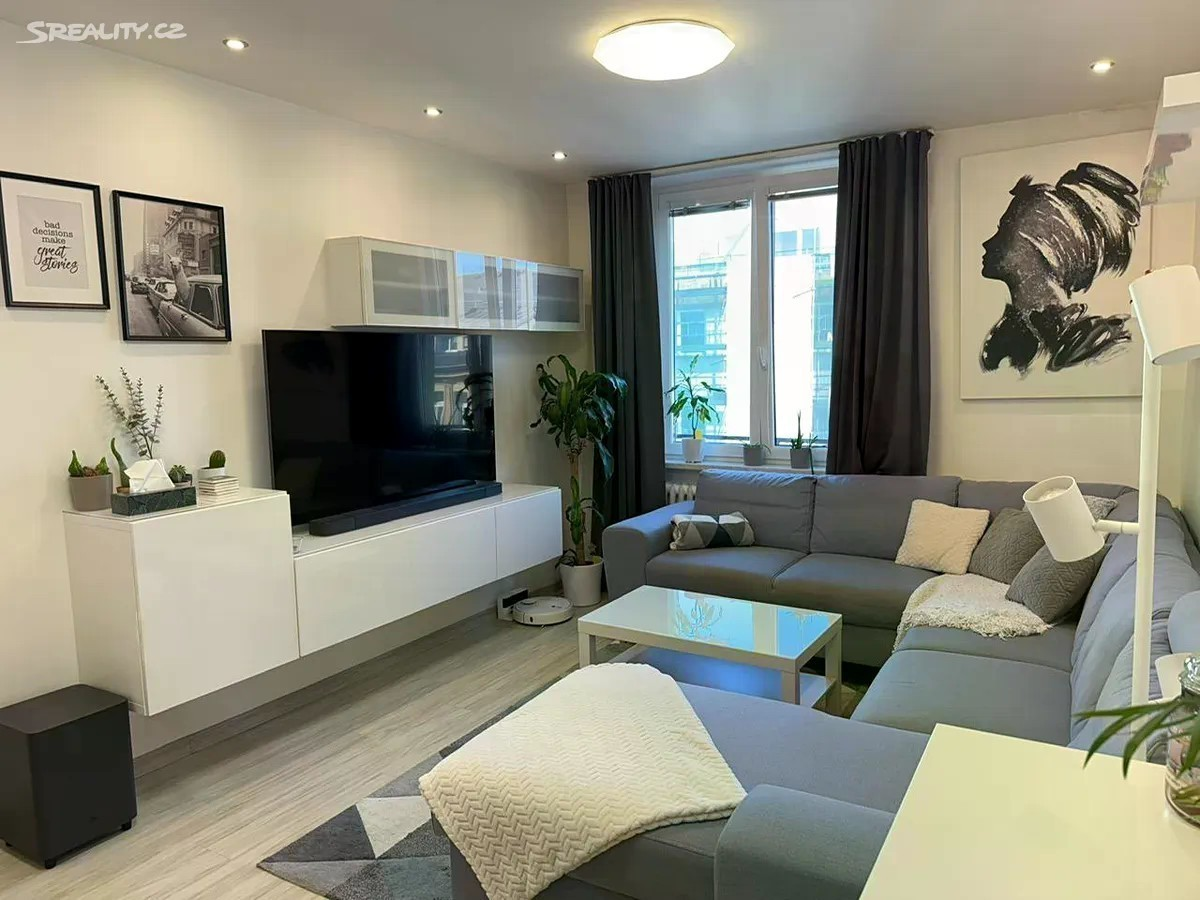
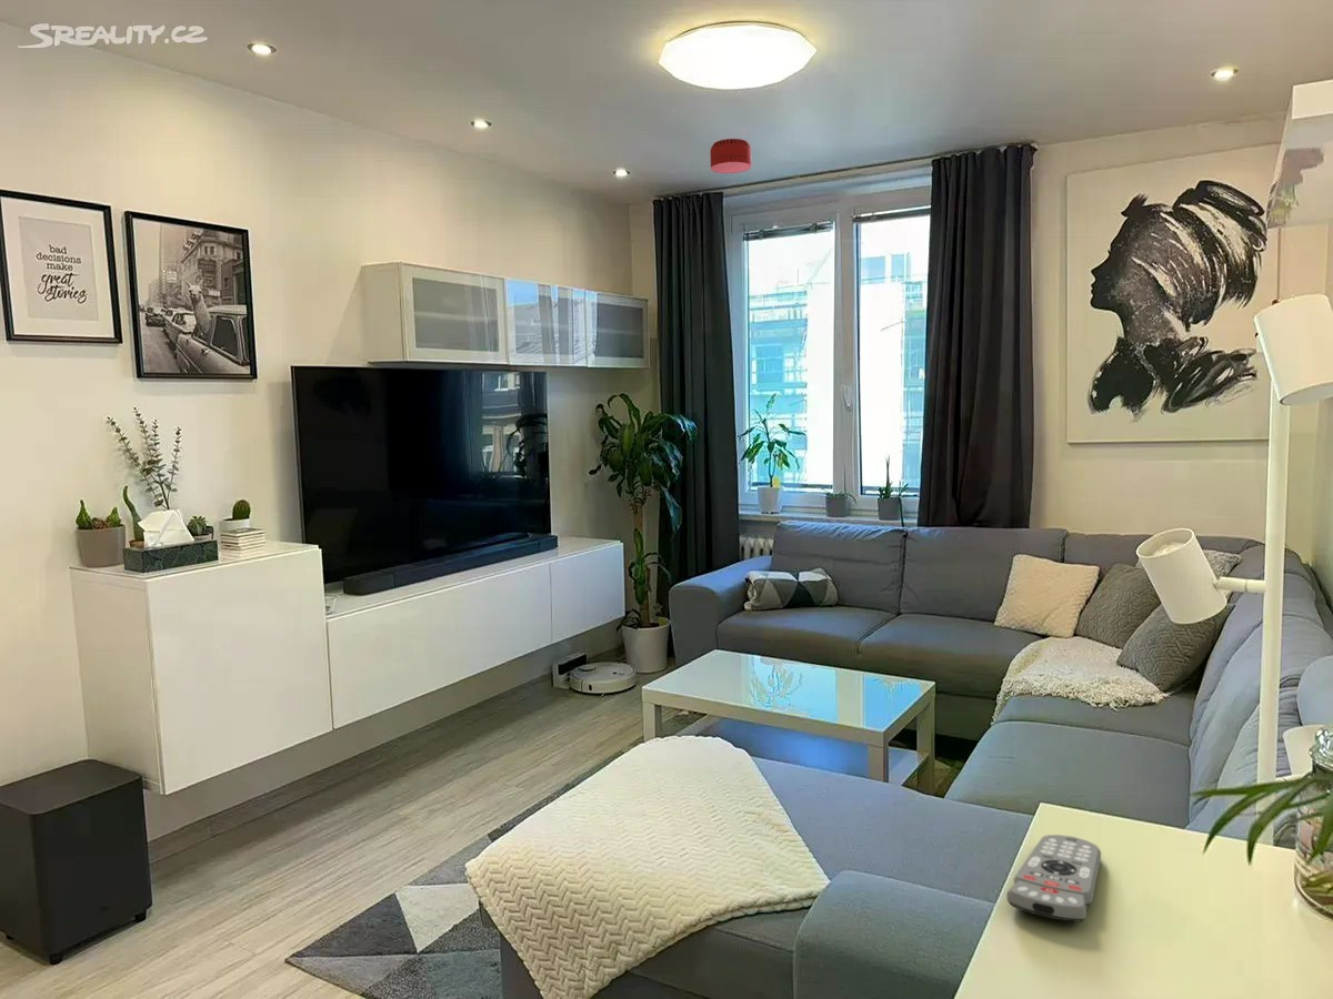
+ remote control [1005,834,1102,924]
+ smoke detector [709,138,752,174]
